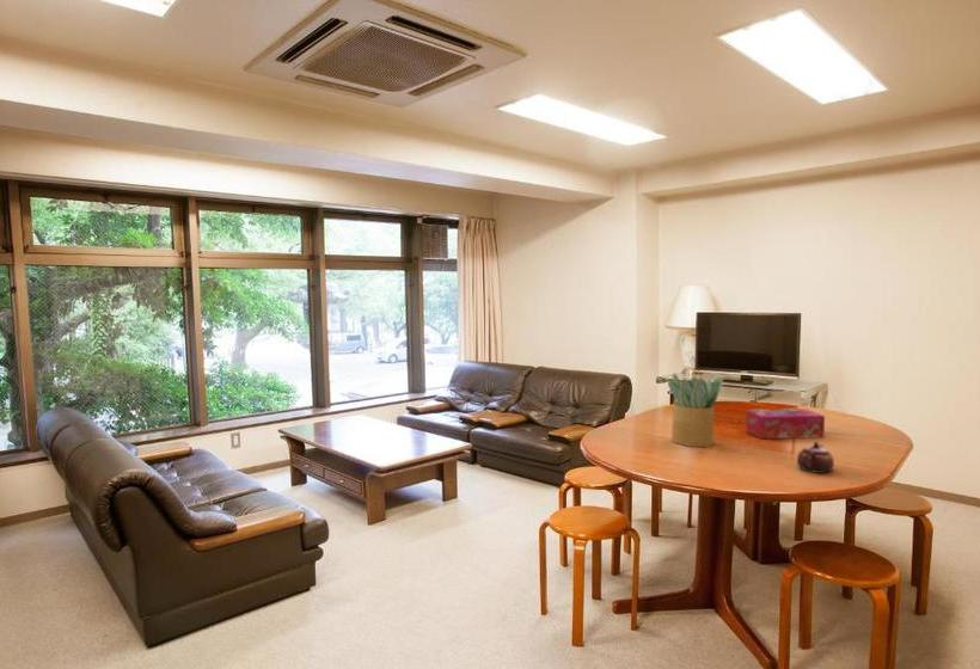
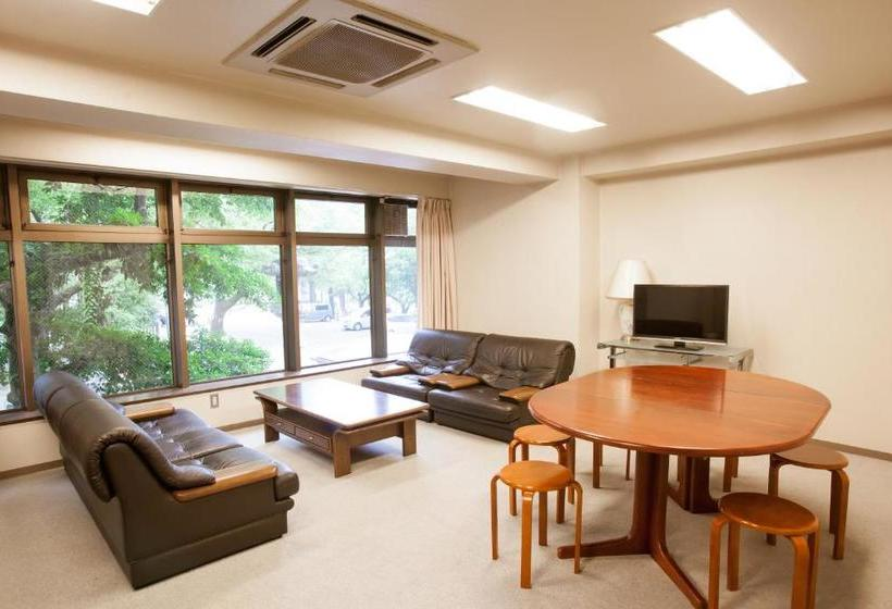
- potted plant [667,373,724,448]
- teapot [796,440,835,474]
- tissue box [743,407,826,440]
